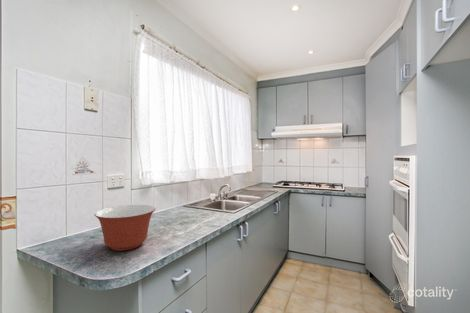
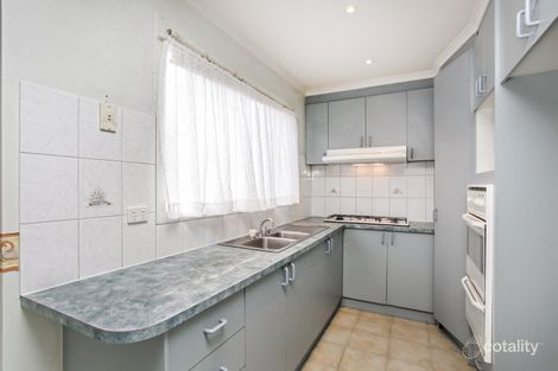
- mixing bowl [93,204,157,252]
